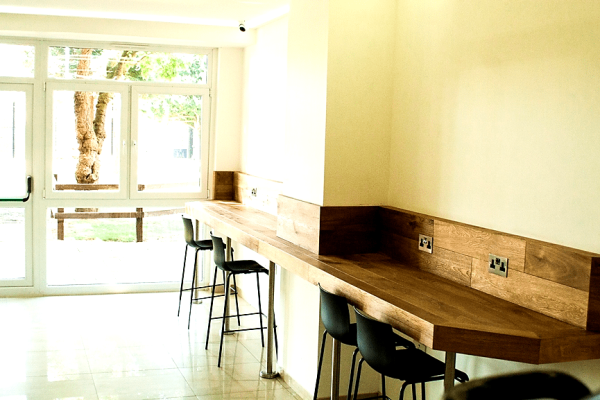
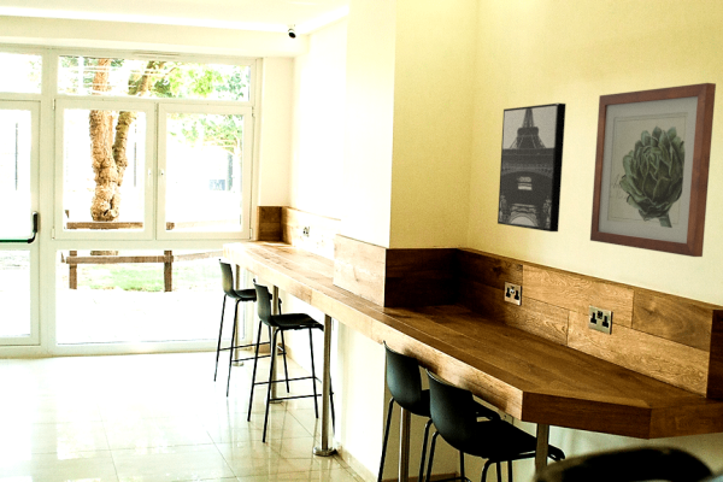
+ wall art [589,82,717,258]
+ wall art [496,102,568,233]
